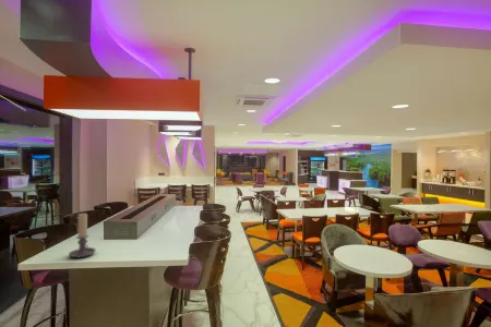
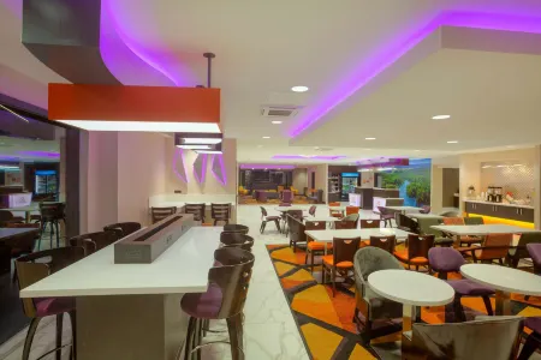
- candle holder [68,213,97,258]
